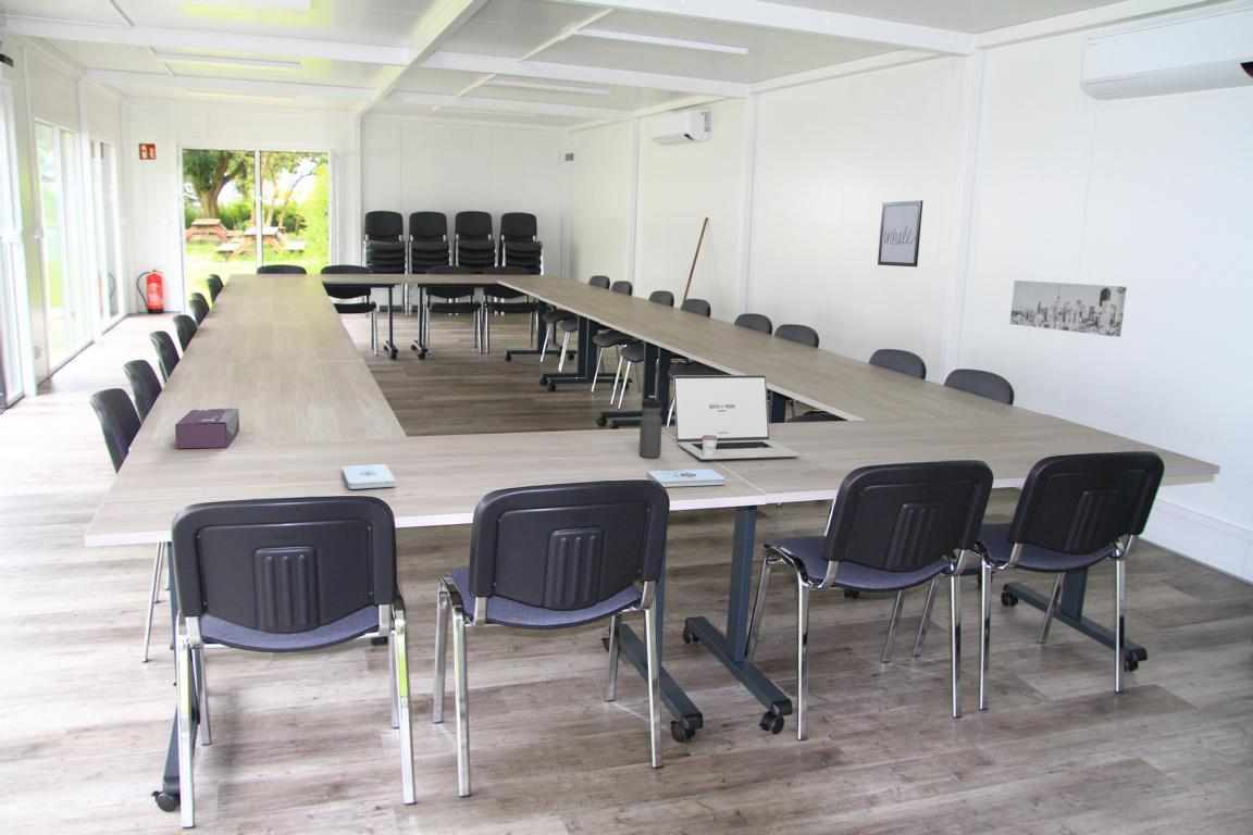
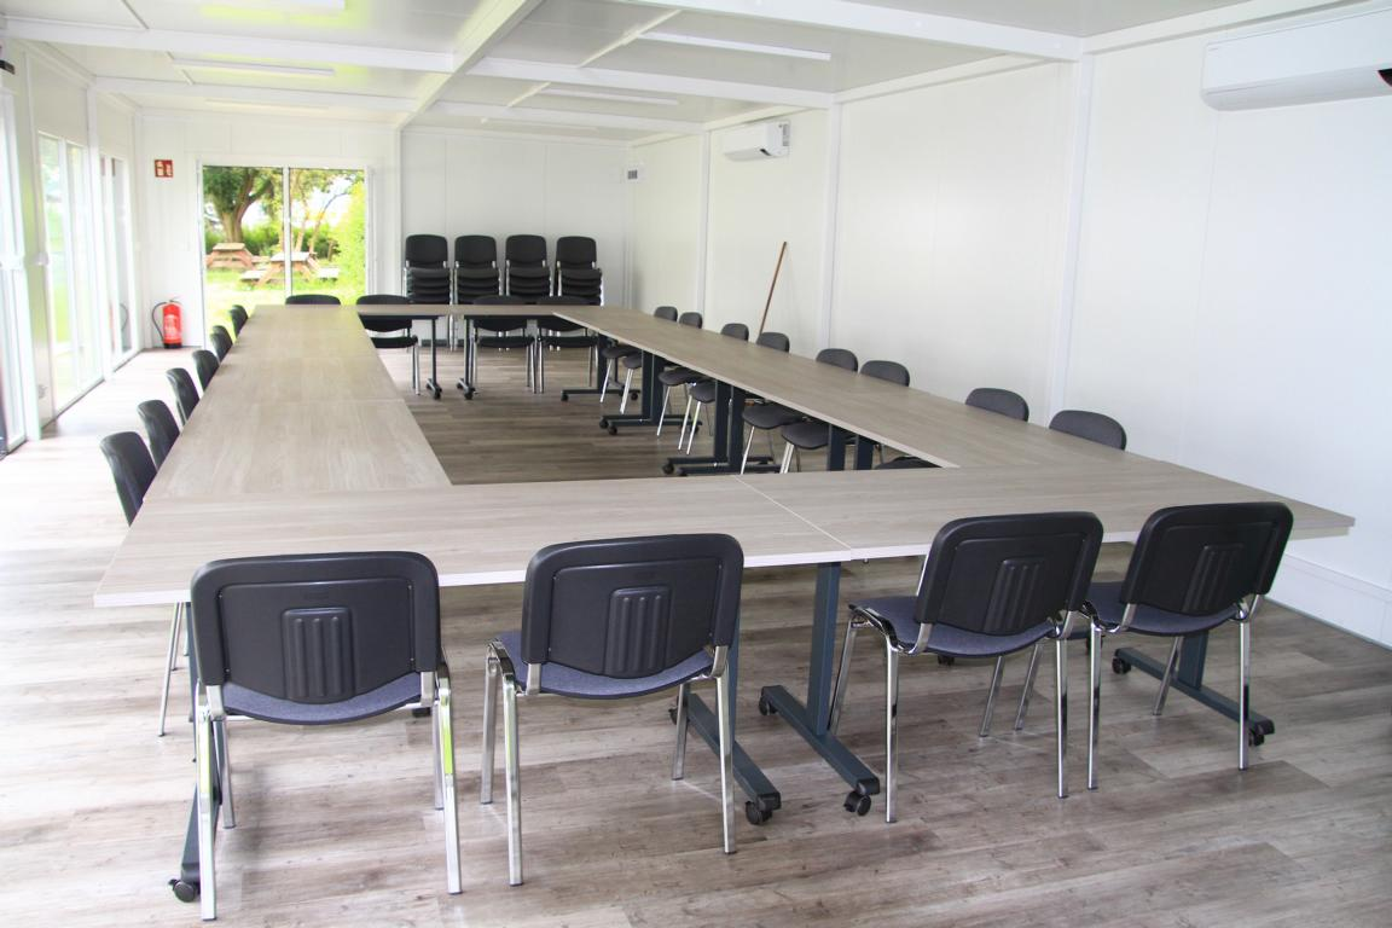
- wall art [877,199,923,269]
- water bottle [638,395,663,459]
- notepad [342,463,397,490]
- tissue box [174,408,240,449]
- notepad [645,469,727,488]
- wall art [1009,279,1128,338]
- laptop [672,374,799,460]
